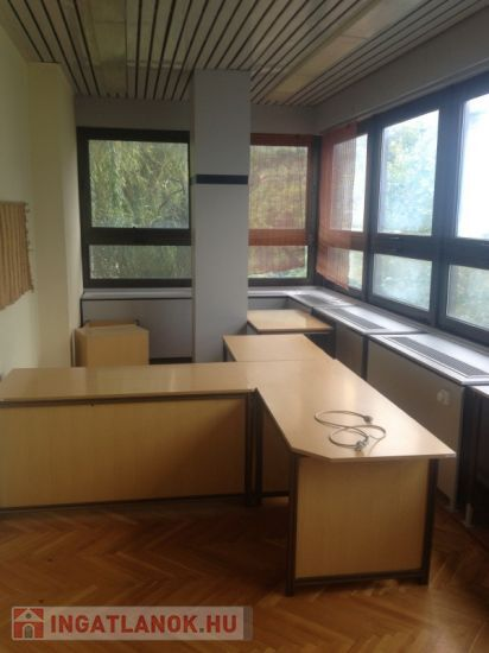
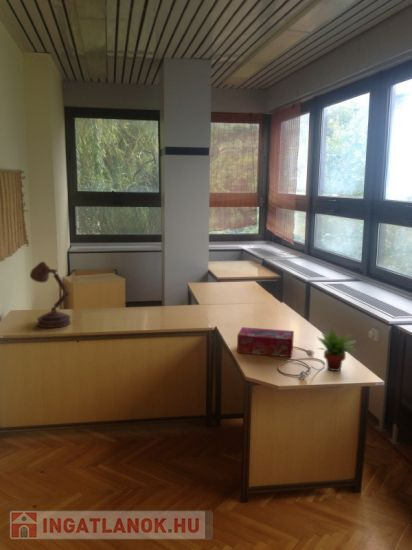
+ tissue box [236,326,295,358]
+ succulent plant [317,327,359,372]
+ desk lamp [29,261,72,329]
